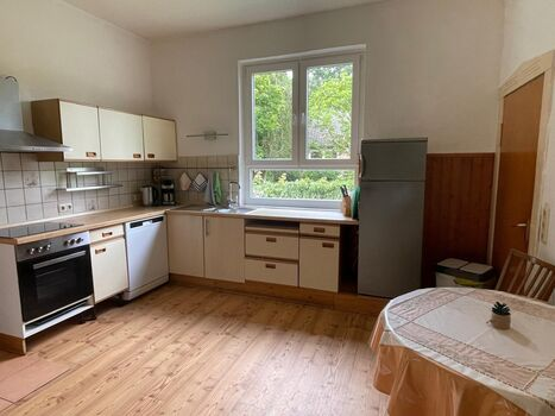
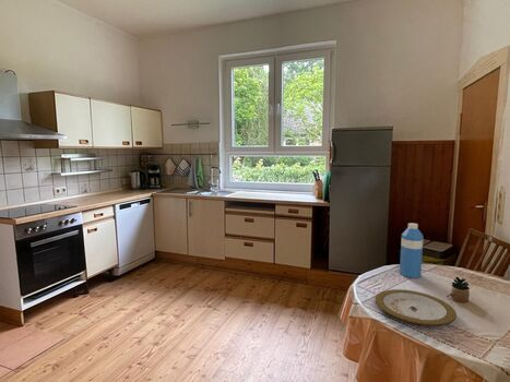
+ plate [375,288,458,326]
+ water bottle [399,222,424,278]
